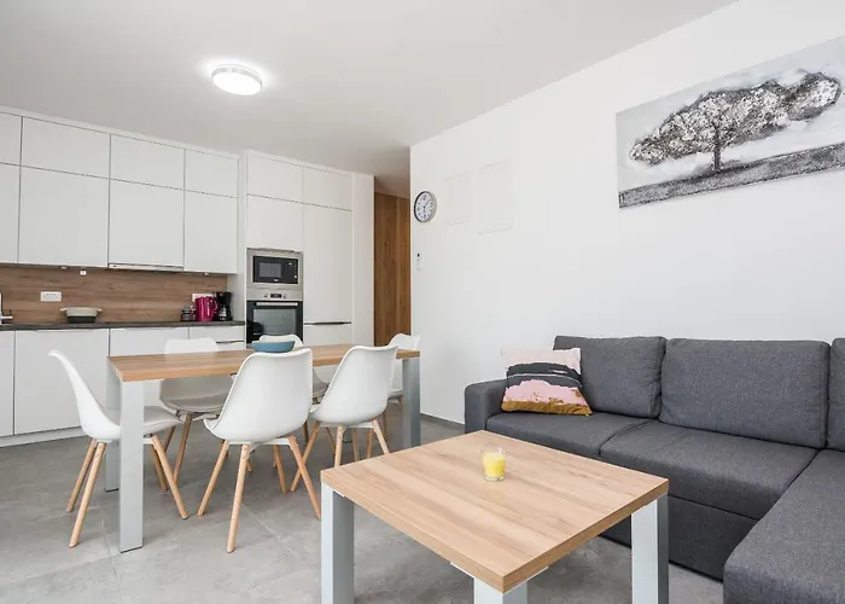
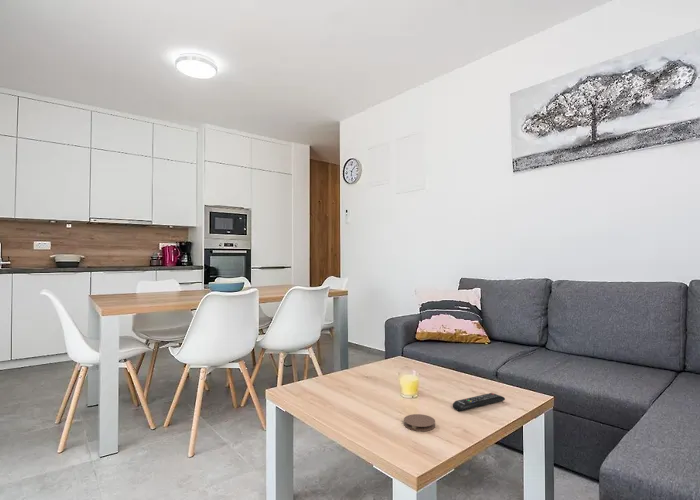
+ coaster [403,413,436,432]
+ remote control [452,392,506,412]
